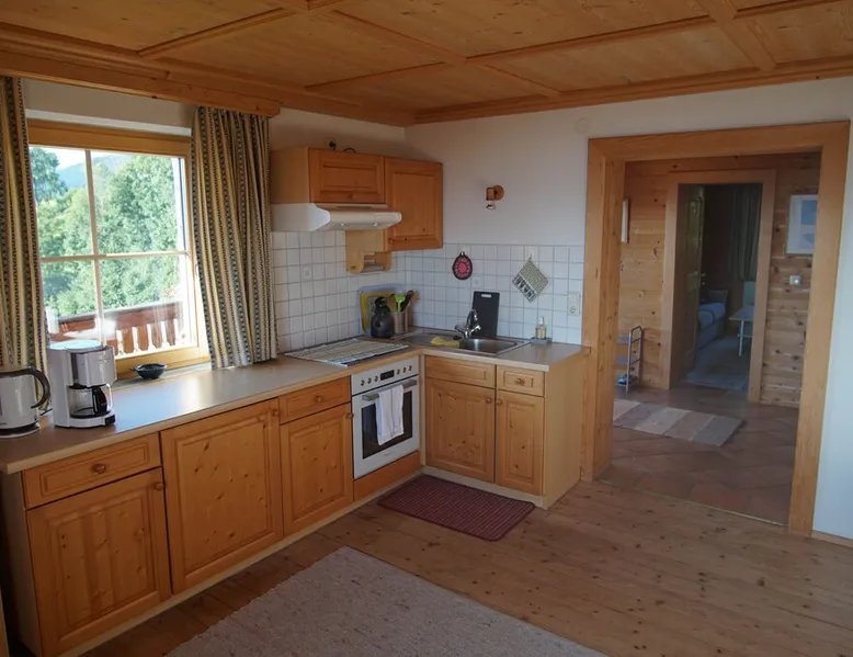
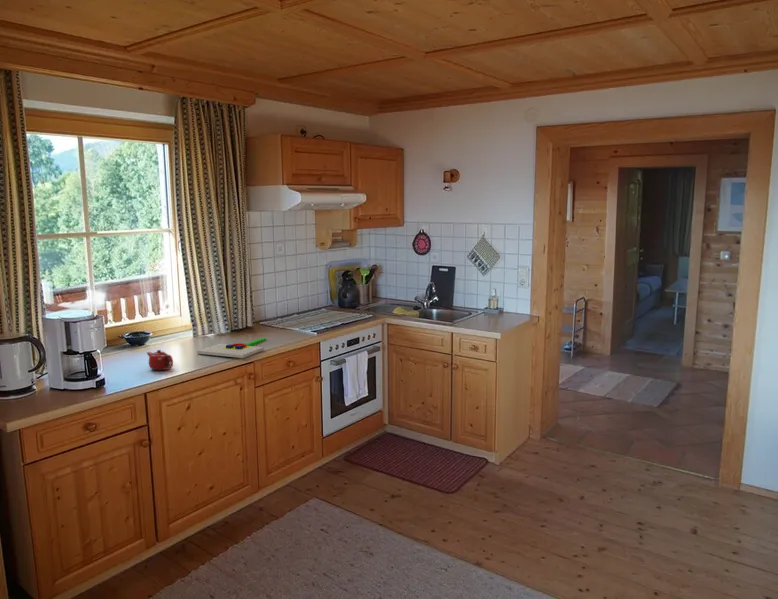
+ chopping board [196,337,267,359]
+ teapot [146,349,174,371]
